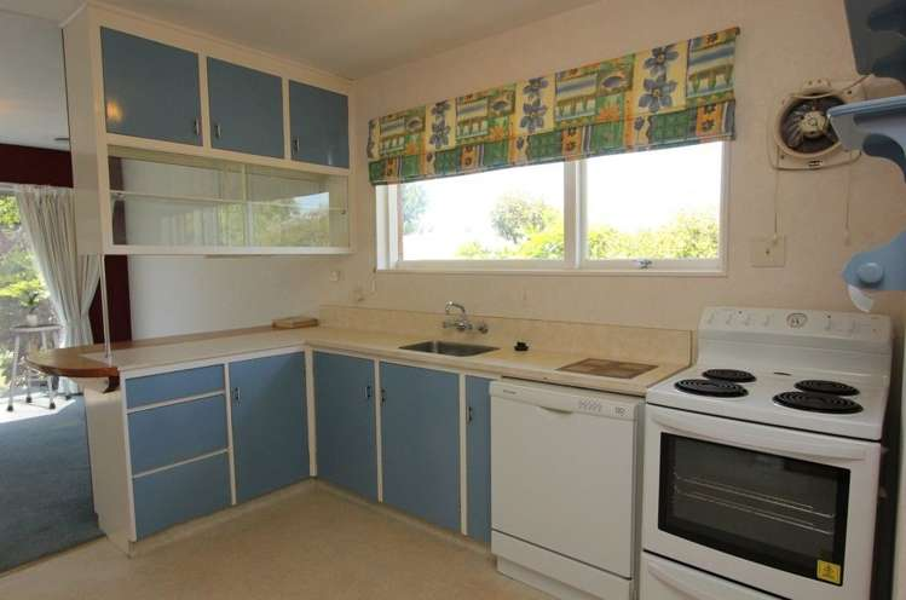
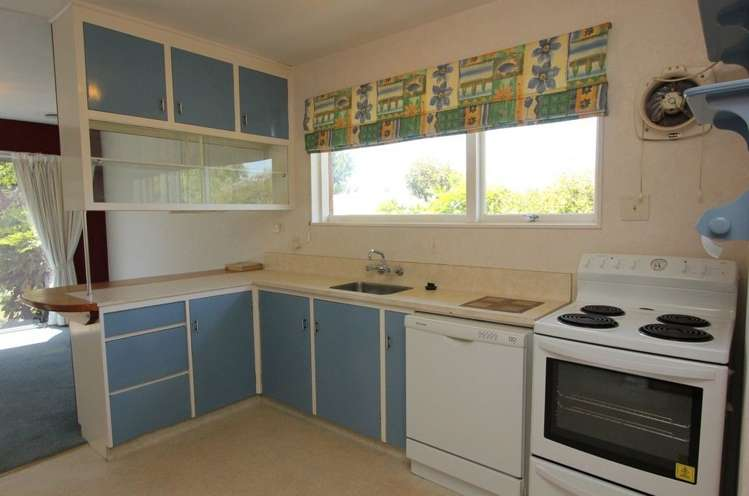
- stool [5,323,73,412]
- potted plant [19,288,42,327]
